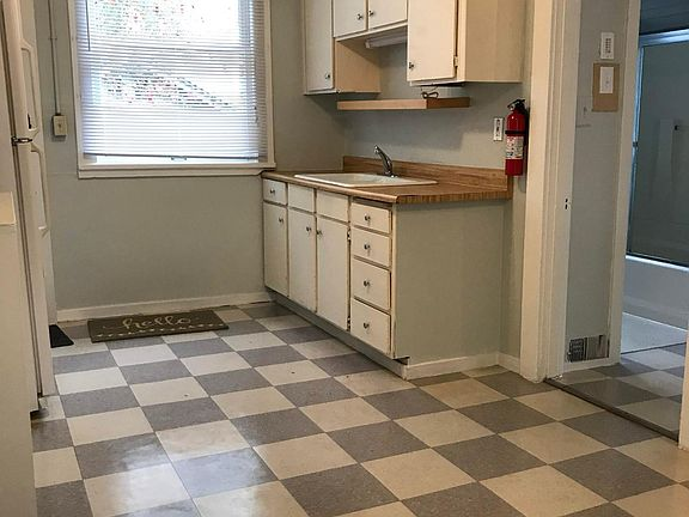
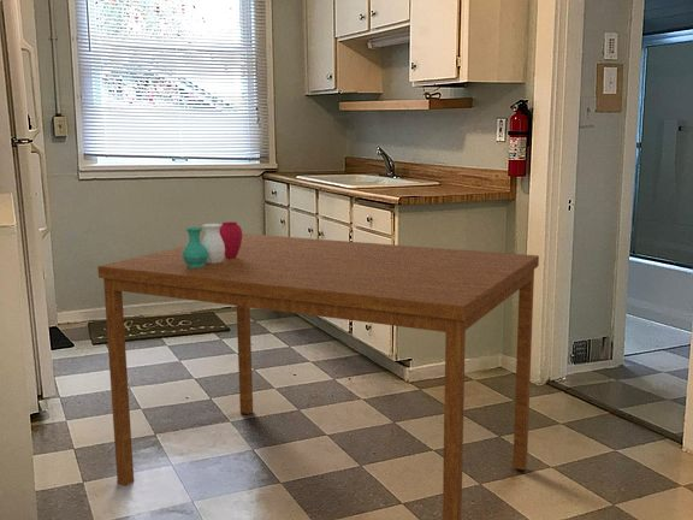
+ dining table [96,232,540,520]
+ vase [183,220,243,267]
